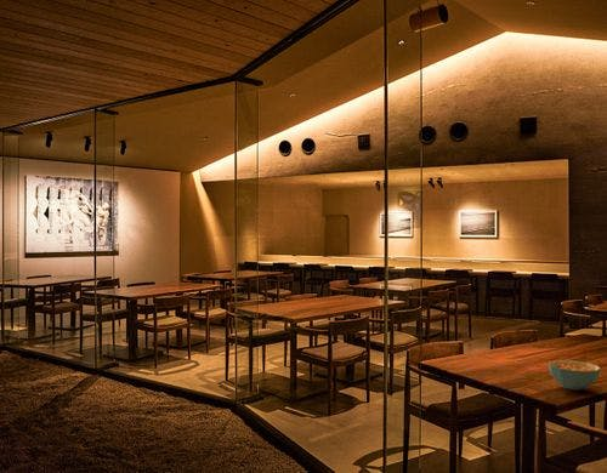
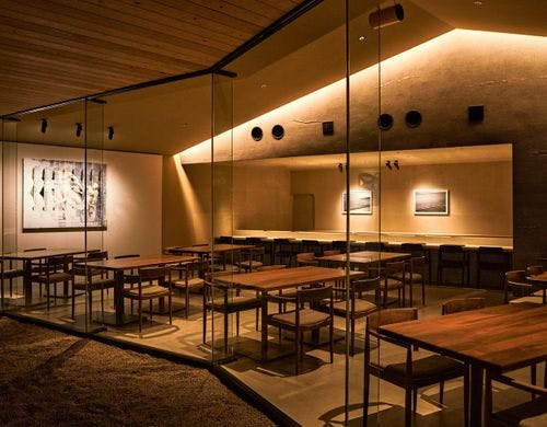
- cereal bowl [548,359,601,392]
